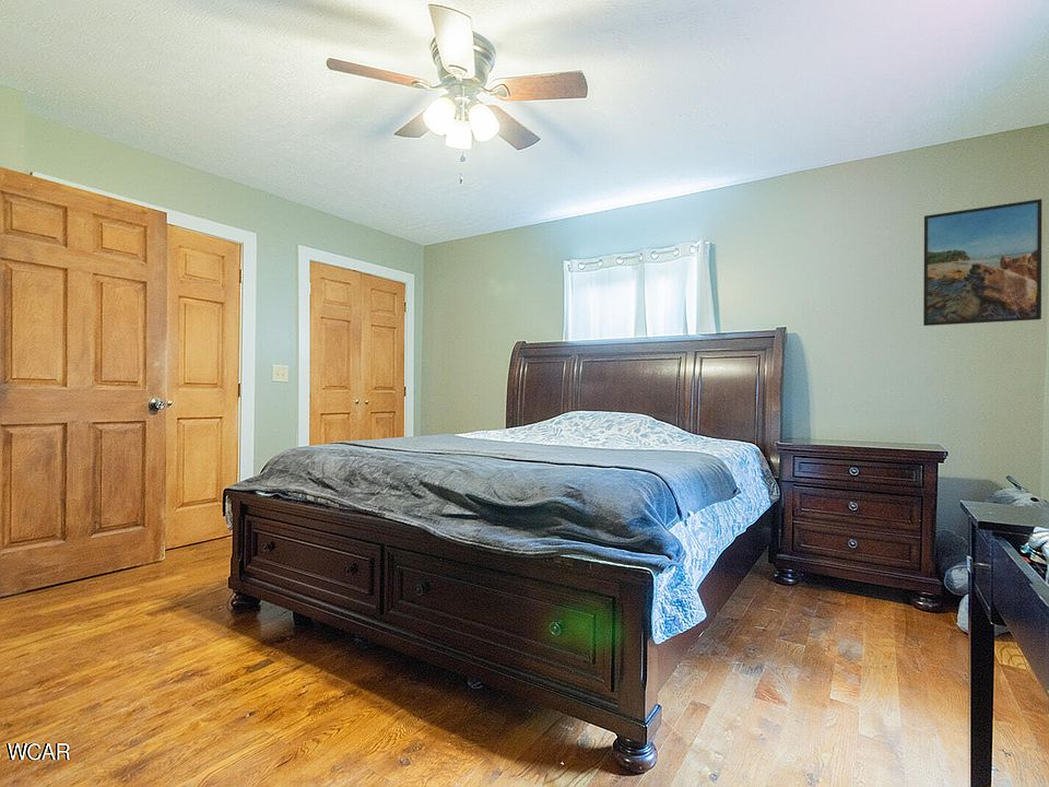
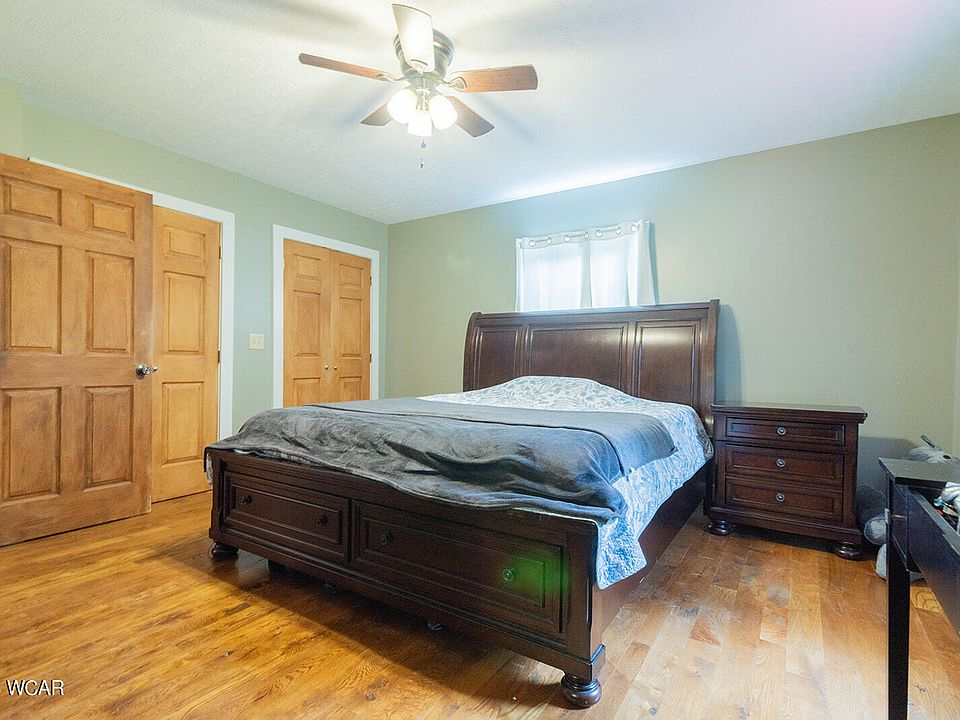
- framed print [922,198,1042,327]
